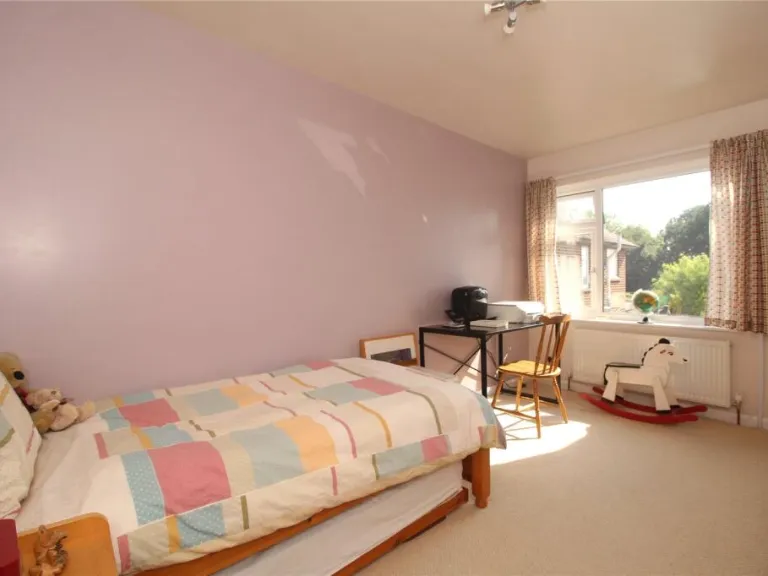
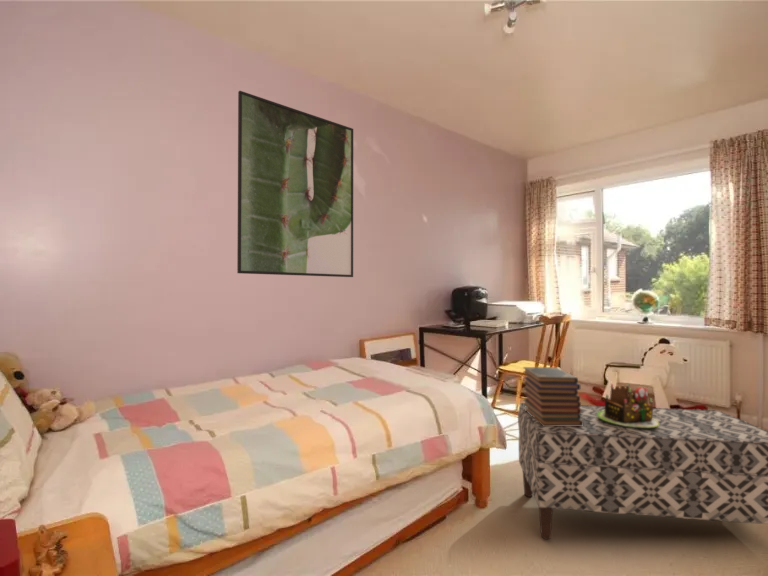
+ book stack [522,366,583,426]
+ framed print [236,90,354,278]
+ bench [517,402,768,540]
+ toy castle [597,382,659,427]
